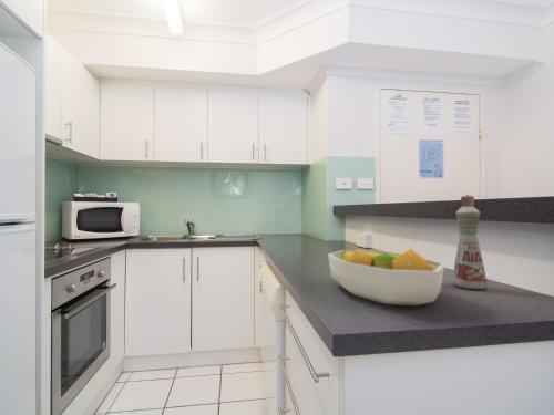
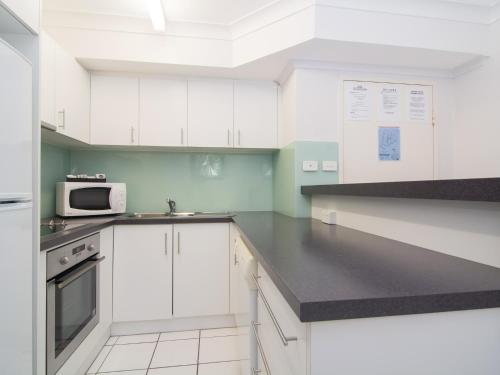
- fruit bowl [327,248,445,307]
- bottle [451,194,489,290]
